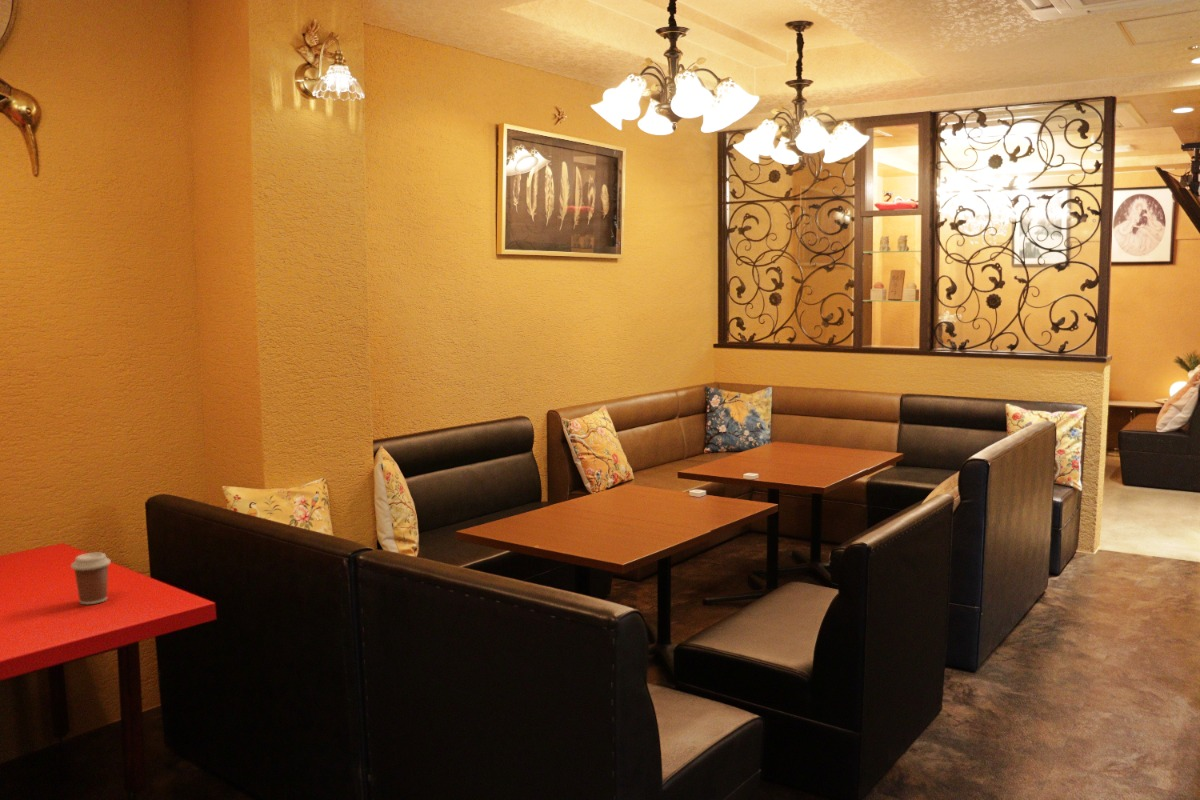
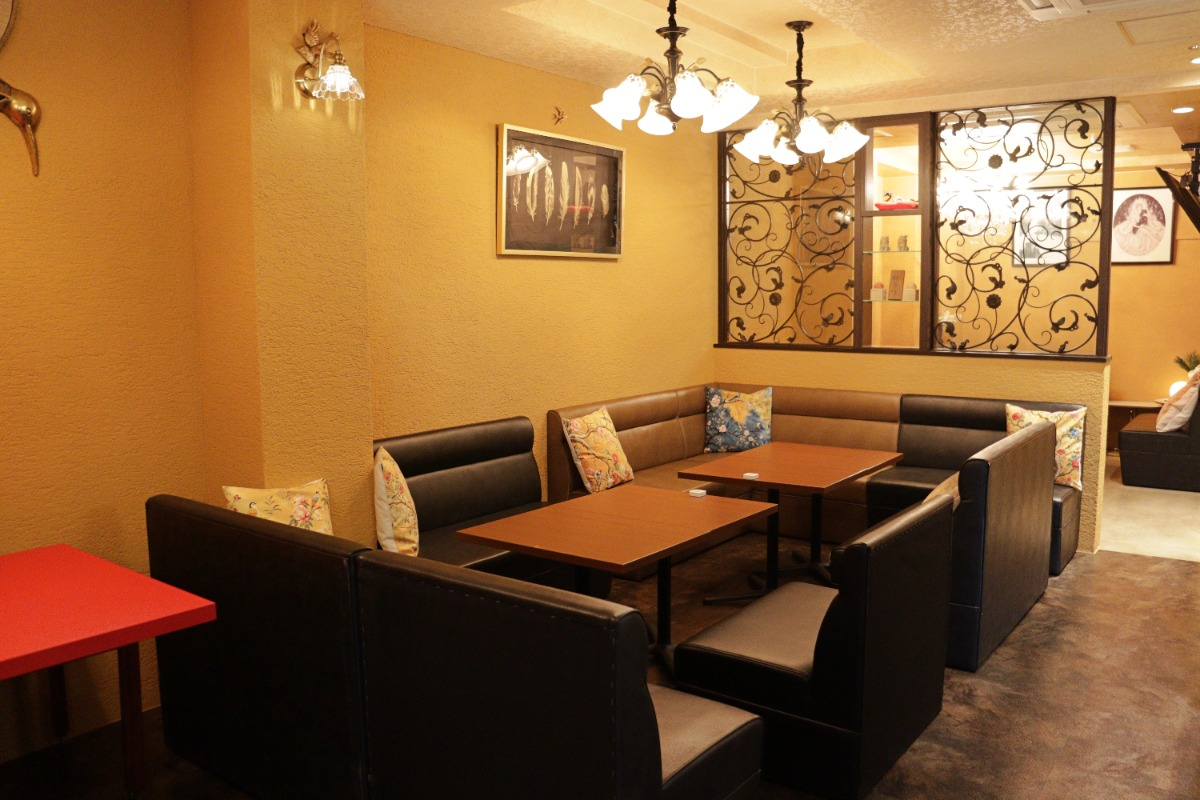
- coffee cup [70,552,112,605]
